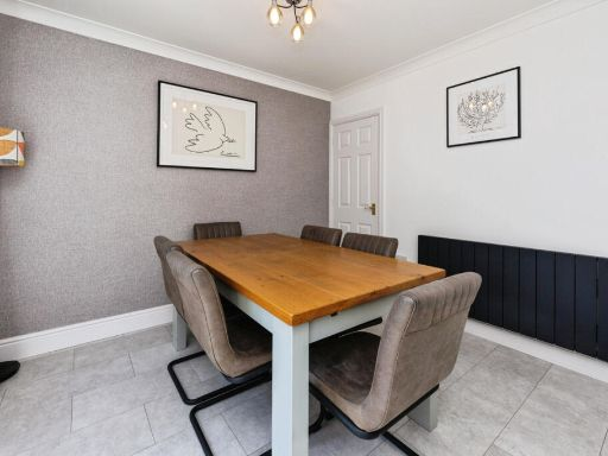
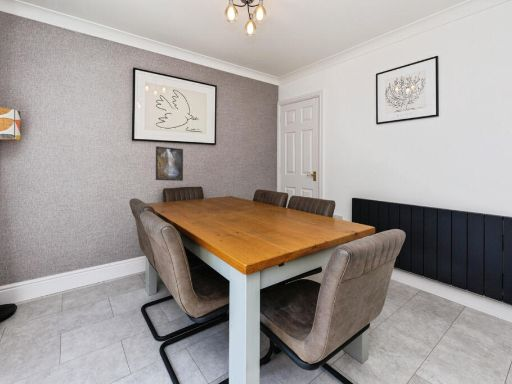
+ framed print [155,145,184,182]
